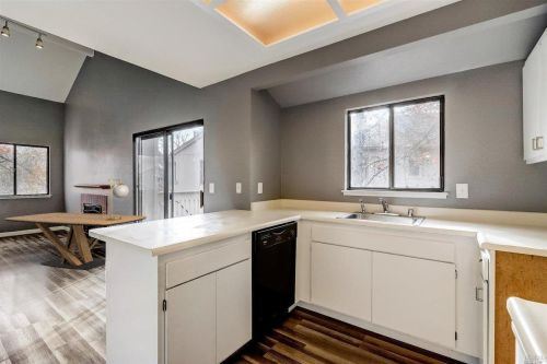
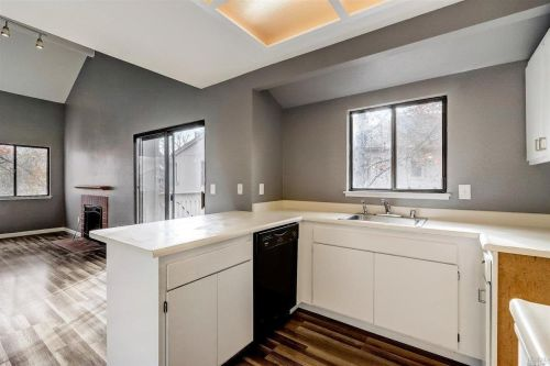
- dining table [3,212,148,271]
- lamp [107,178,130,221]
